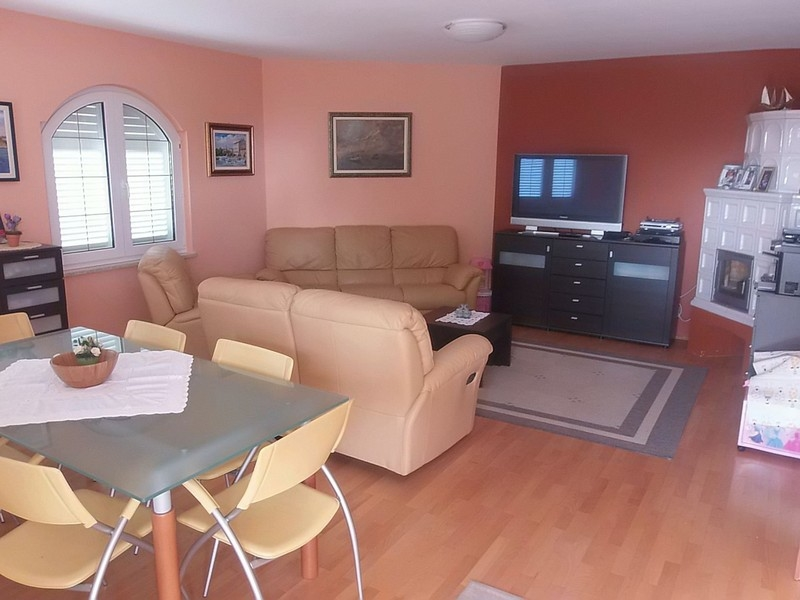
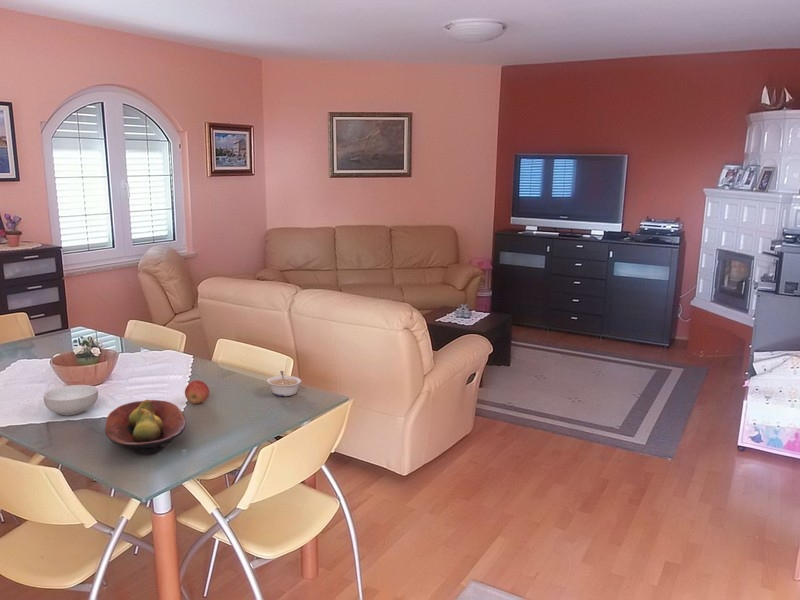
+ legume [266,370,302,397]
+ apple [184,379,210,405]
+ fruit bowl [104,399,187,456]
+ cereal bowl [43,384,99,416]
